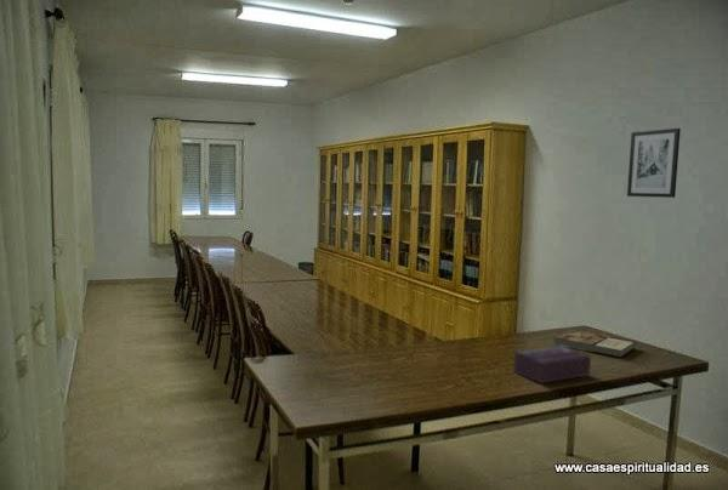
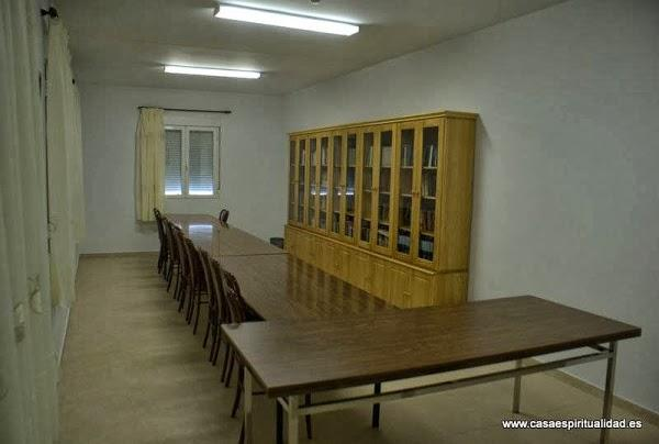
- wall art [626,127,682,199]
- tissue box [512,344,592,384]
- book [552,329,637,359]
